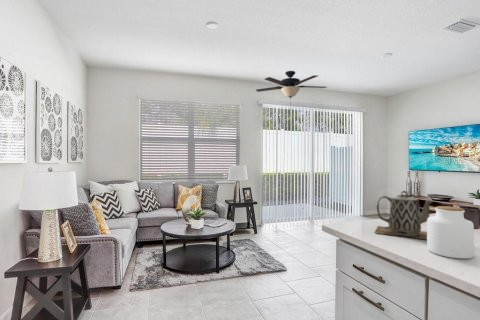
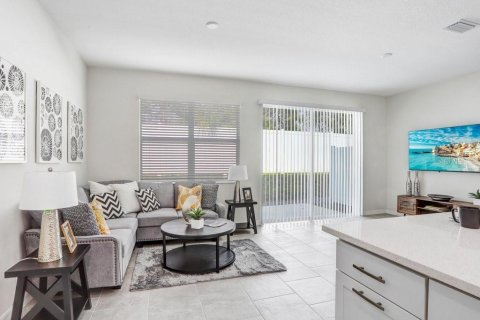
- jar [426,205,475,260]
- ceiling fan [255,70,327,110]
- teapot [374,190,434,241]
